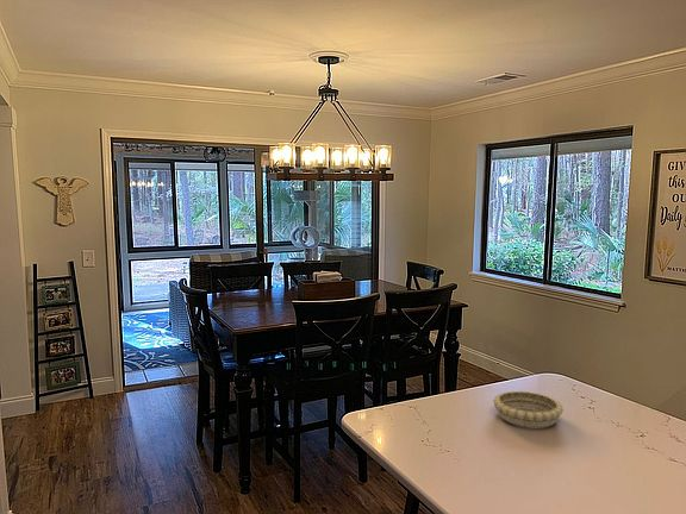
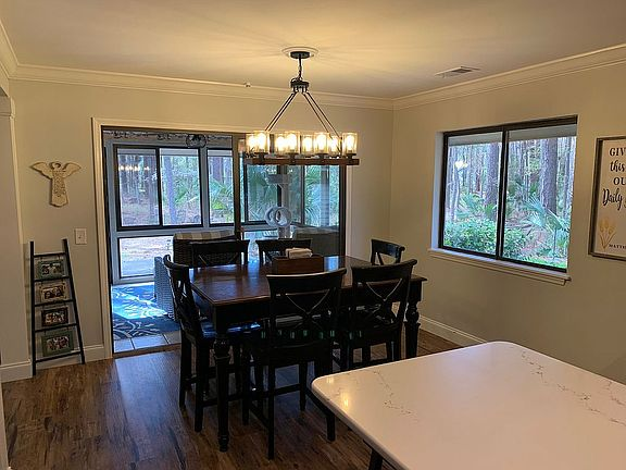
- decorative bowl [492,390,565,430]
